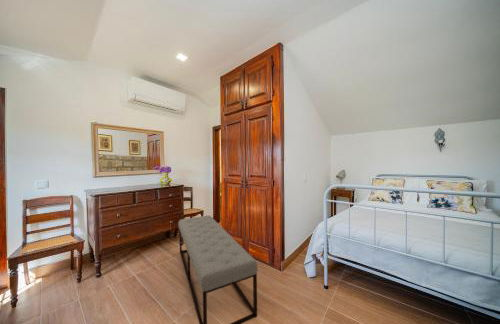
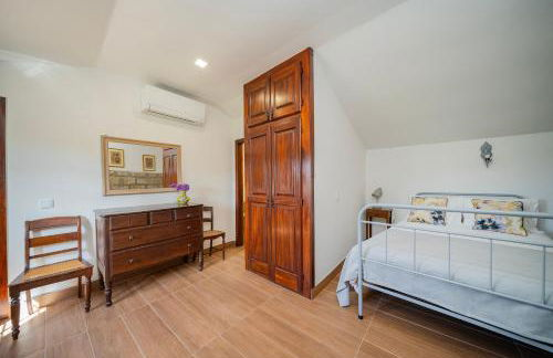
- bench [177,214,259,324]
